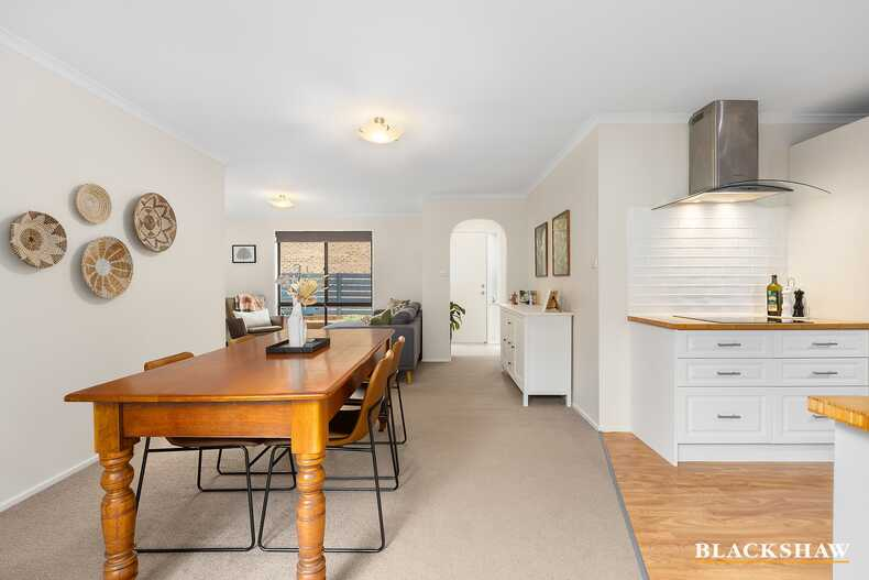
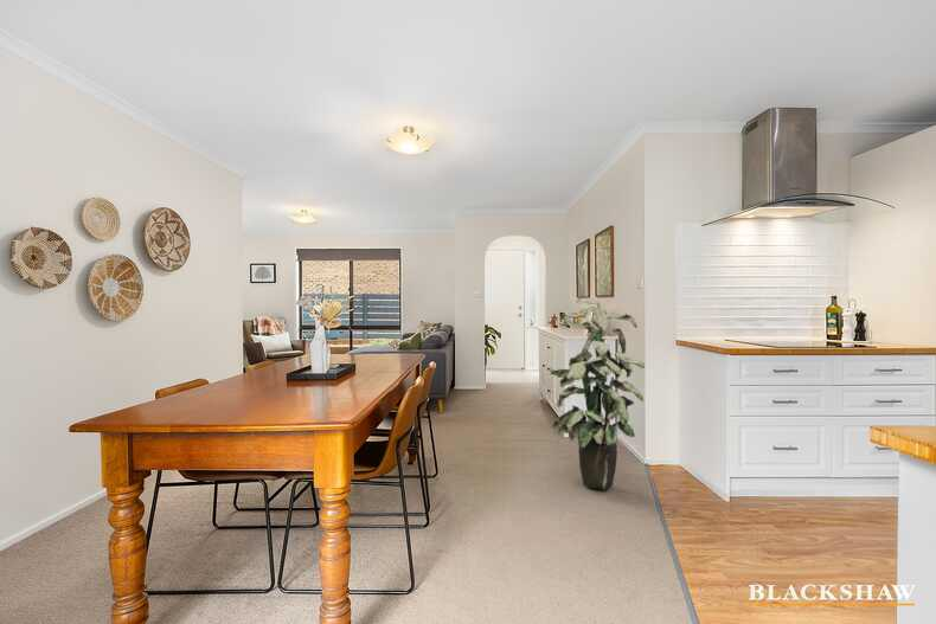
+ indoor plant [549,297,646,490]
